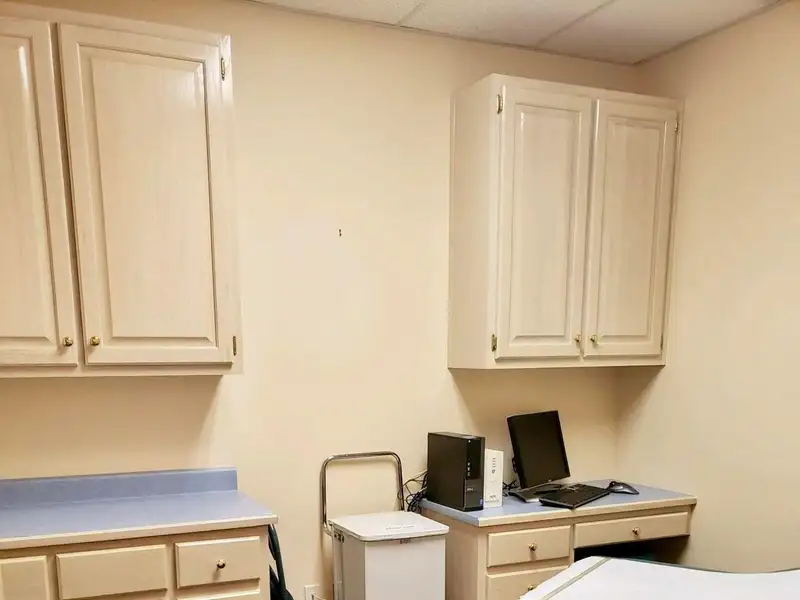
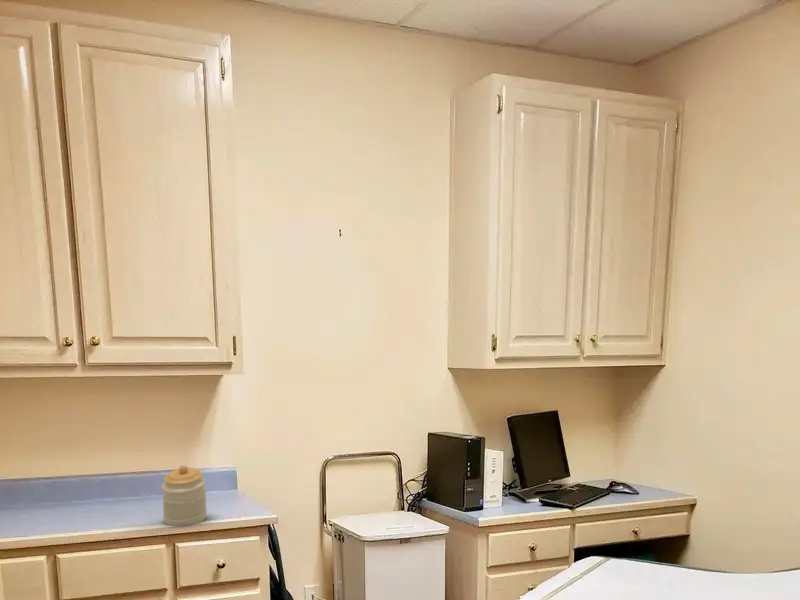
+ jar [161,464,208,527]
